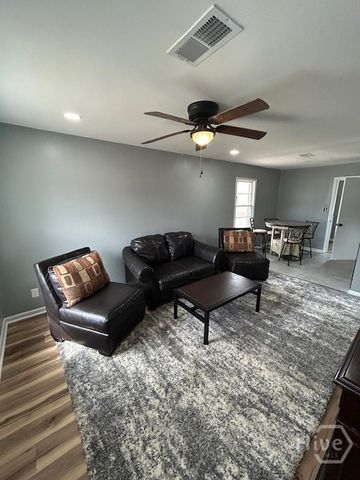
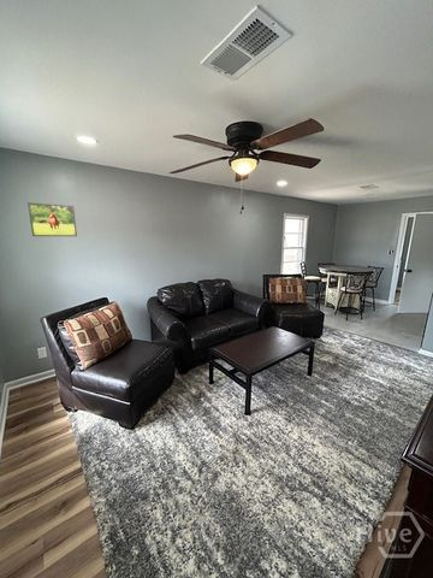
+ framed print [26,201,78,237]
